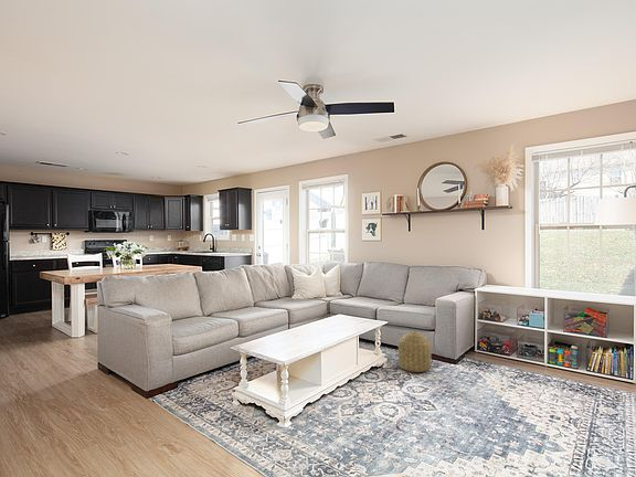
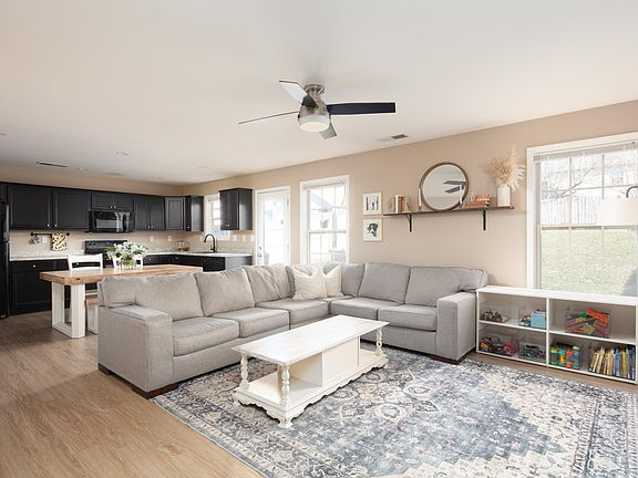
- basket [398,330,432,373]
